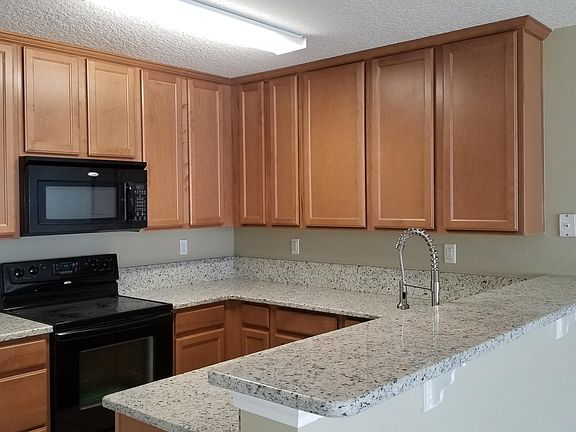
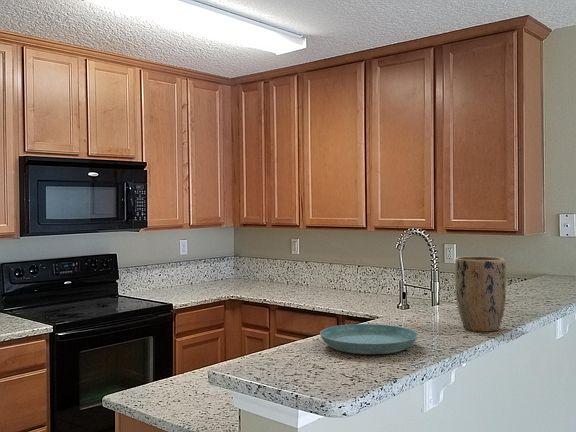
+ saucer [319,323,419,355]
+ plant pot [454,255,507,333]
